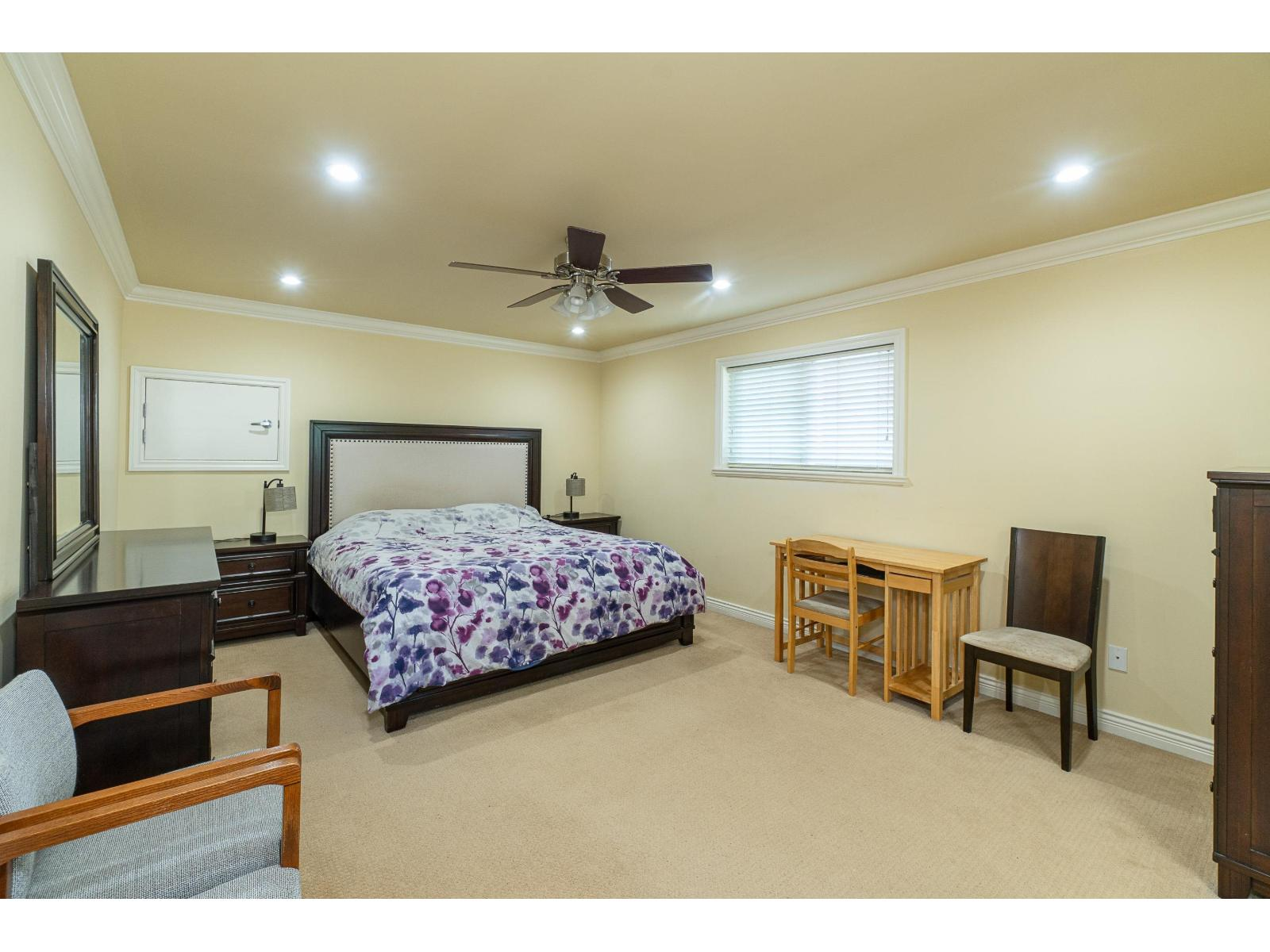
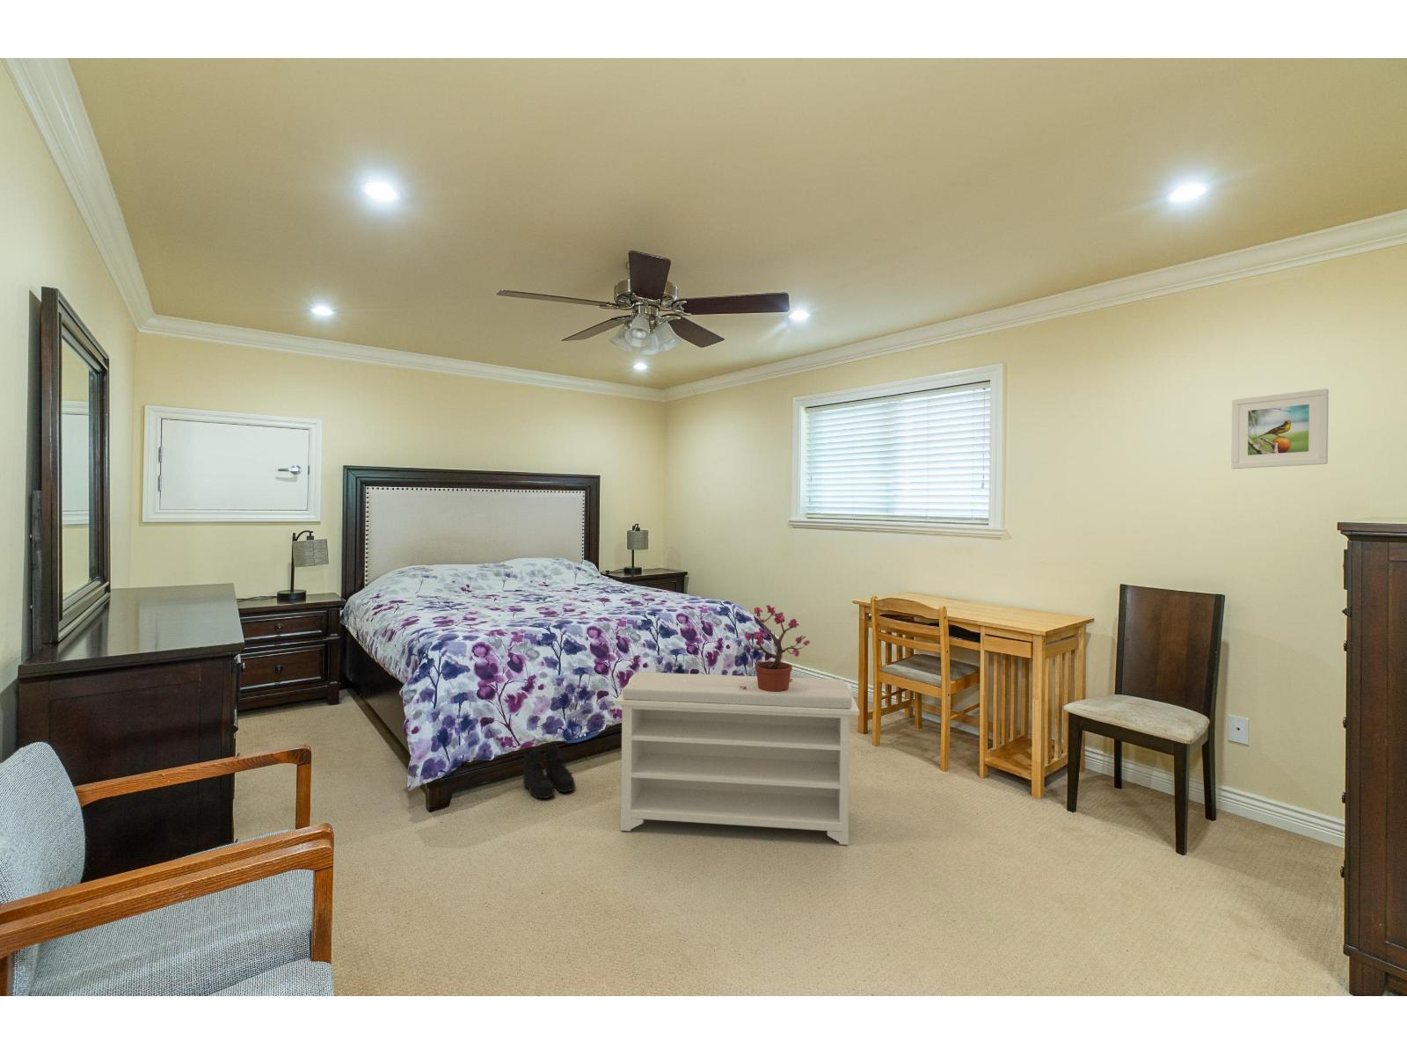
+ boots [522,744,576,799]
+ potted plant [744,604,811,692]
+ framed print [1230,388,1329,470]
+ bench [614,670,860,846]
